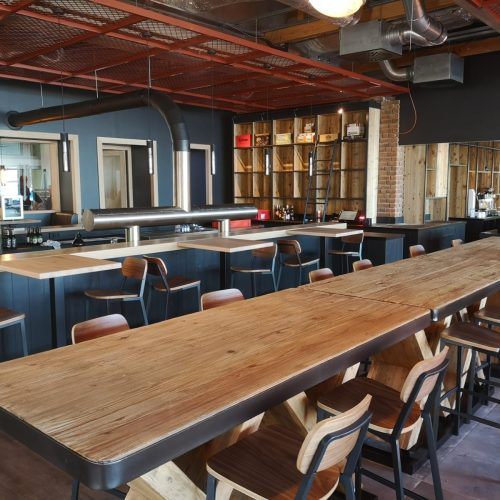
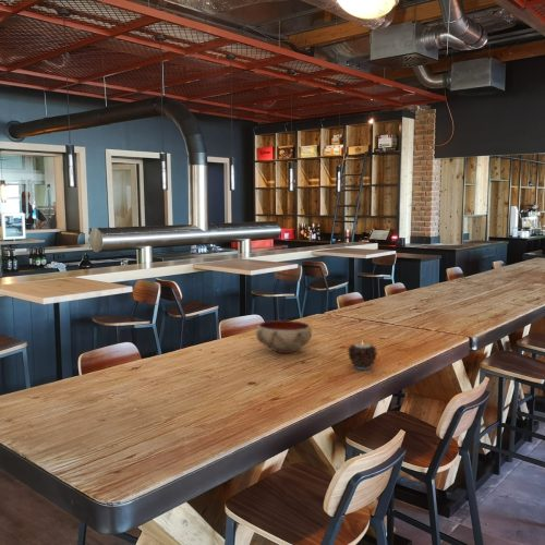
+ candle [347,339,379,371]
+ bowl [255,319,313,354]
